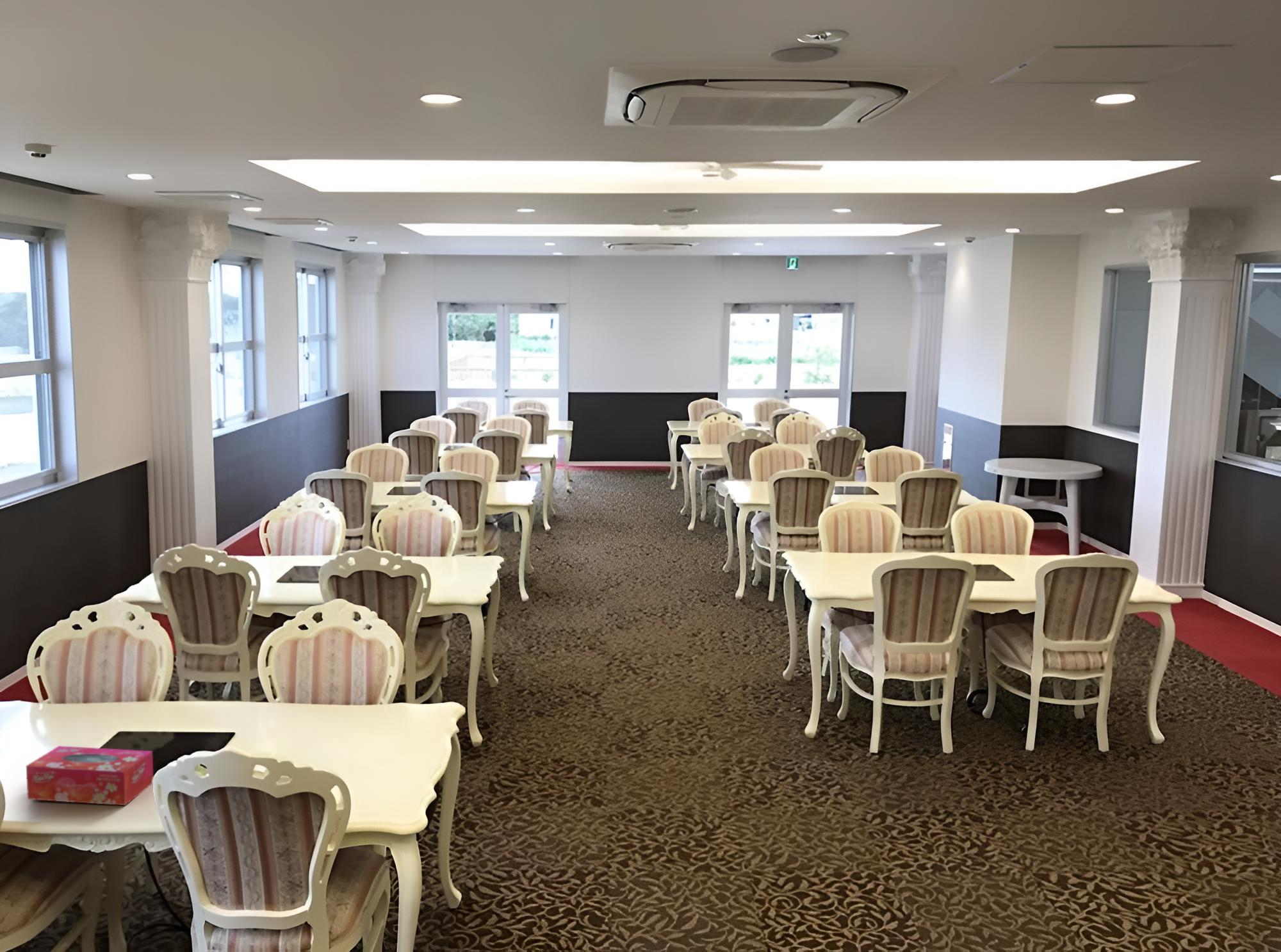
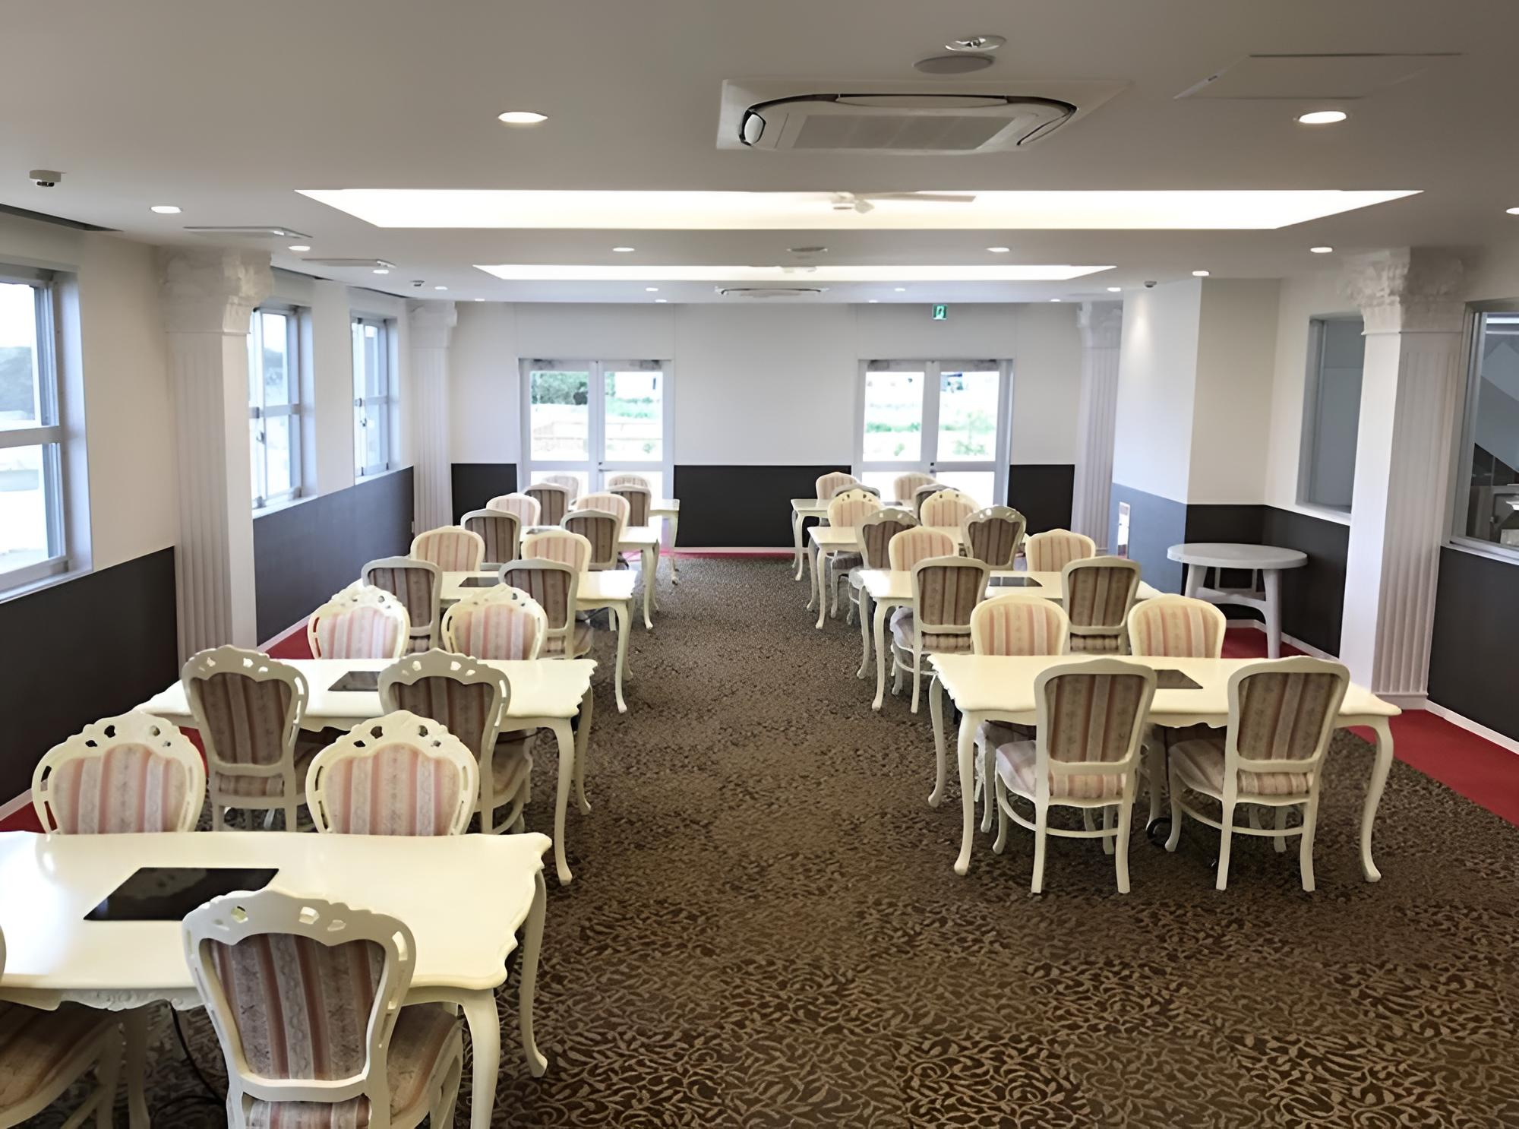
- tissue box [26,745,154,806]
